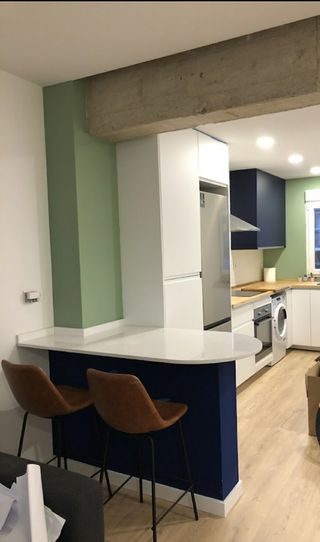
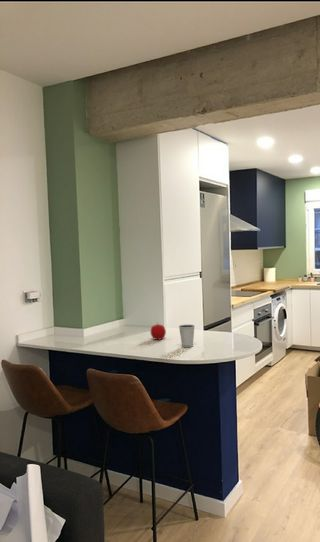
+ dixie cup [178,324,196,348]
+ fruit [149,322,167,341]
